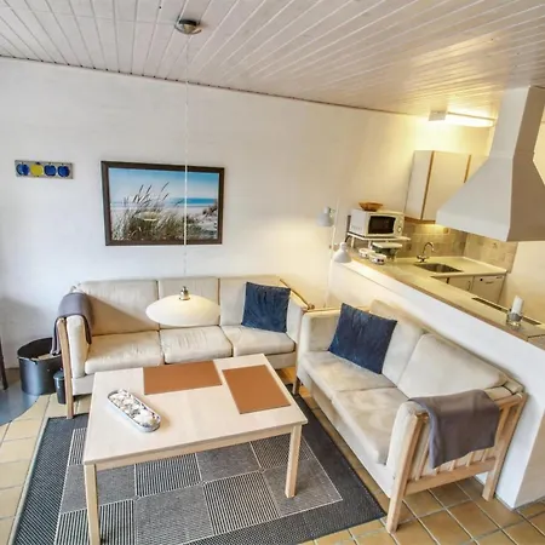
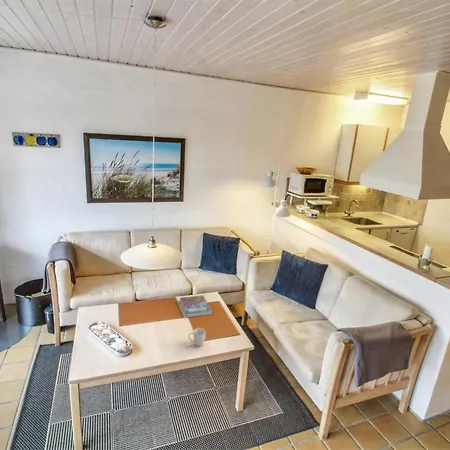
+ book [179,294,213,318]
+ mug [187,327,207,347]
